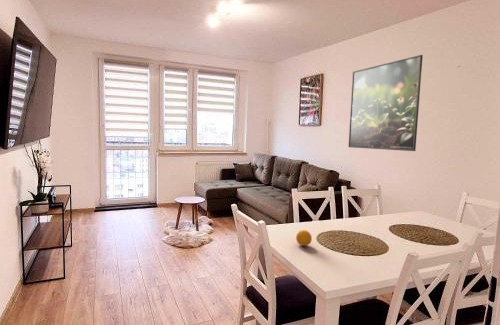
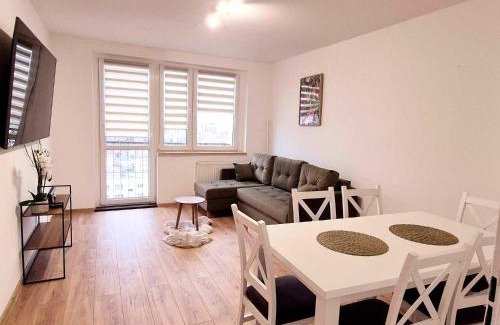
- fruit [295,229,313,247]
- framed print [347,54,424,152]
